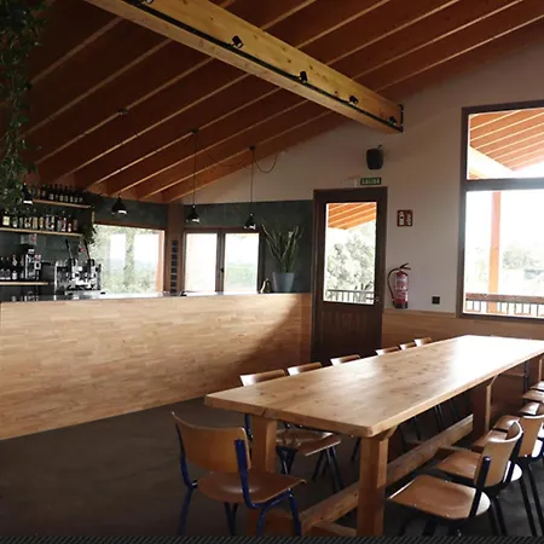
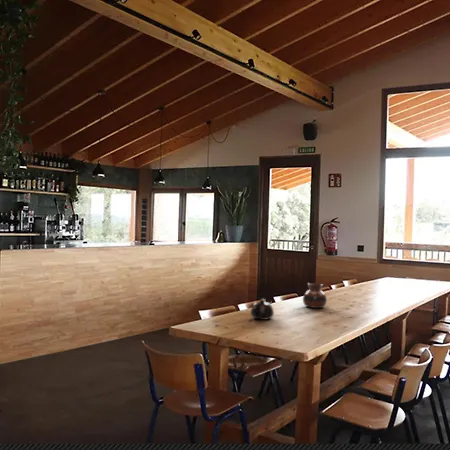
+ teapot [249,298,275,321]
+ vase [302,282,328,309]
